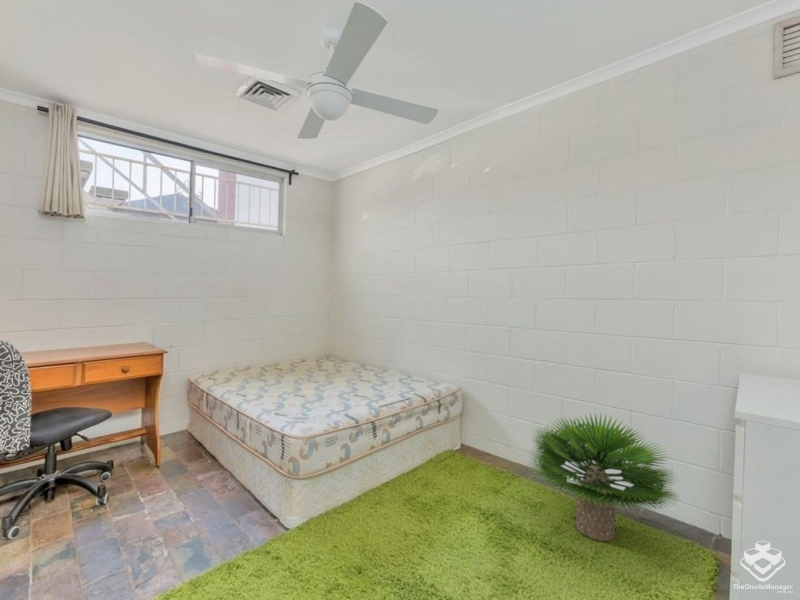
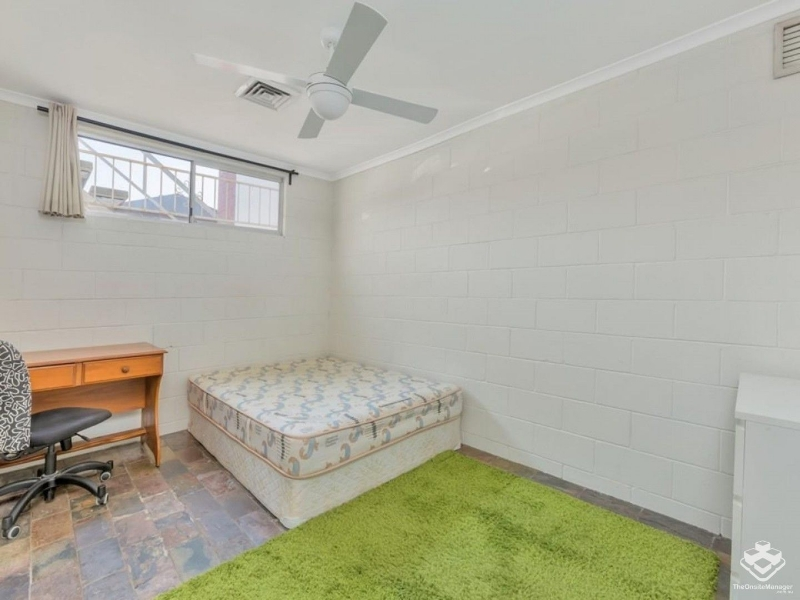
- potted plant [526,412,681,542]
